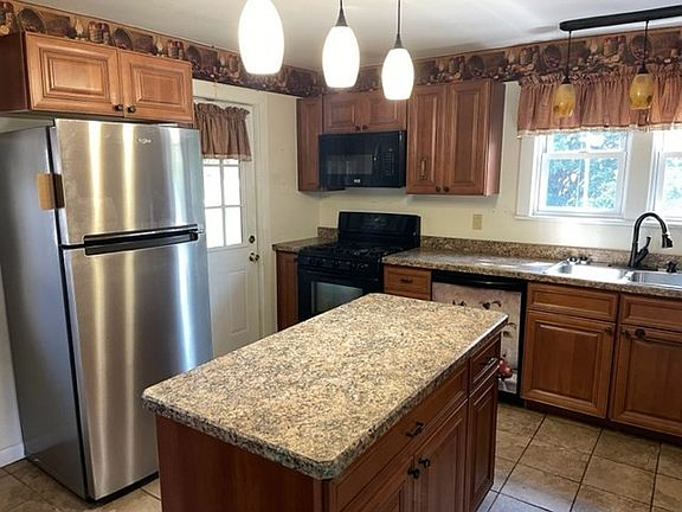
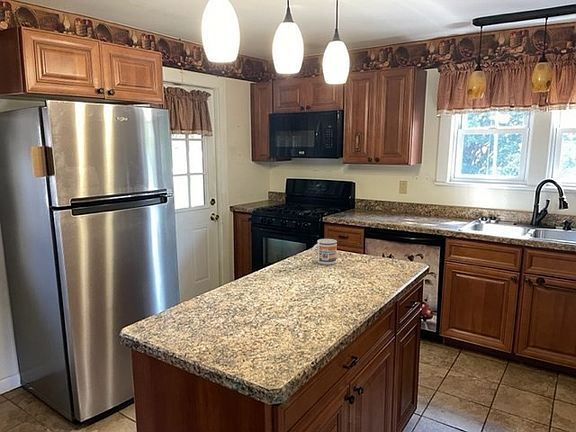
+ mug [311,238,338,266]
